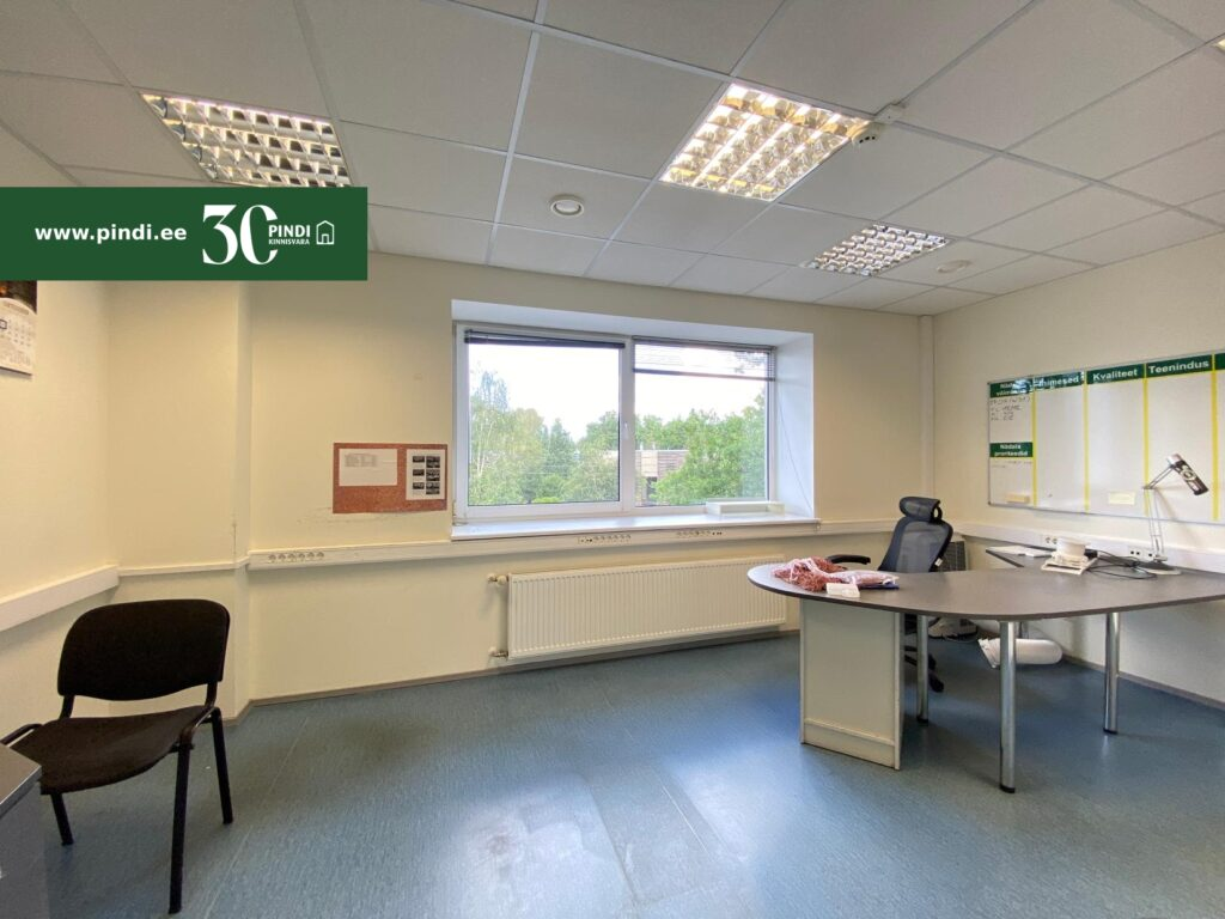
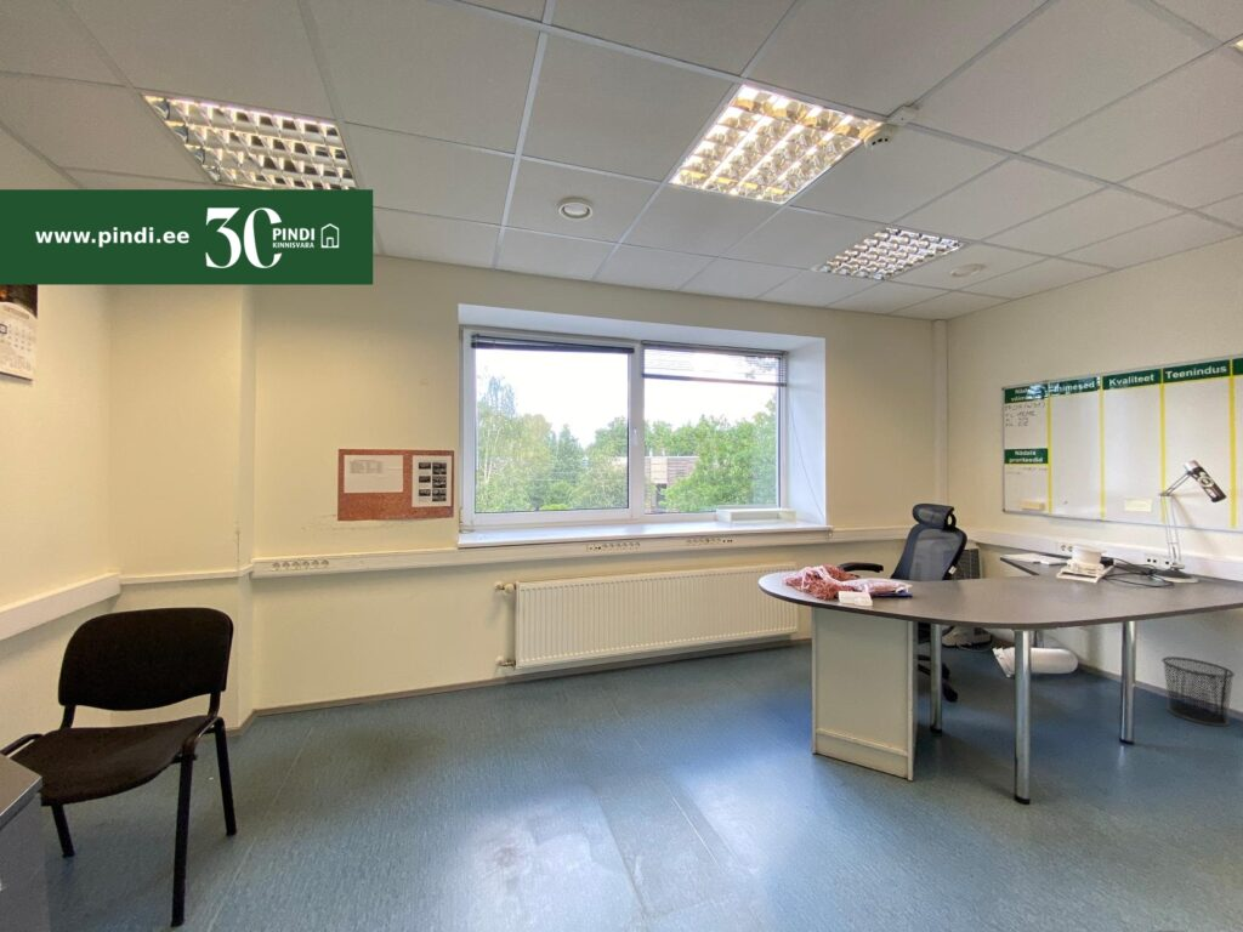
+ waste bin [1160,655,1236,727]
